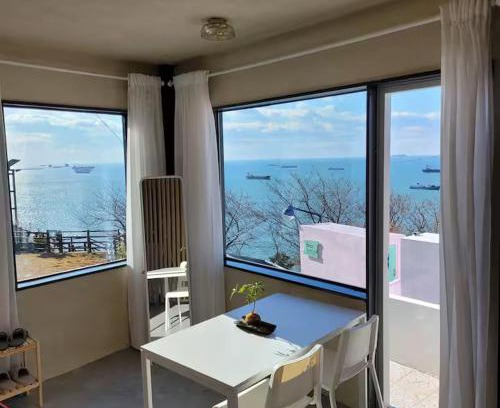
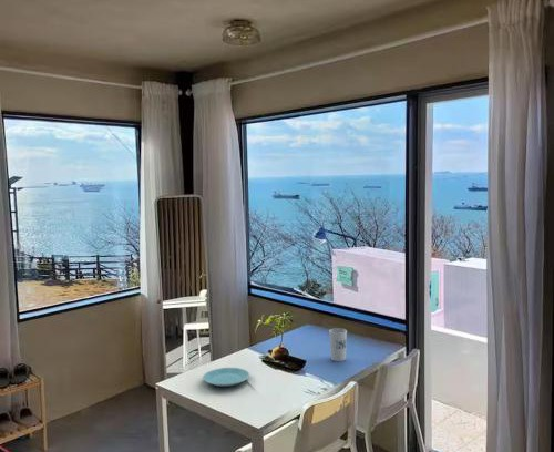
+ cup [328,327,348,362]
+ plate [202,367,250,388]
